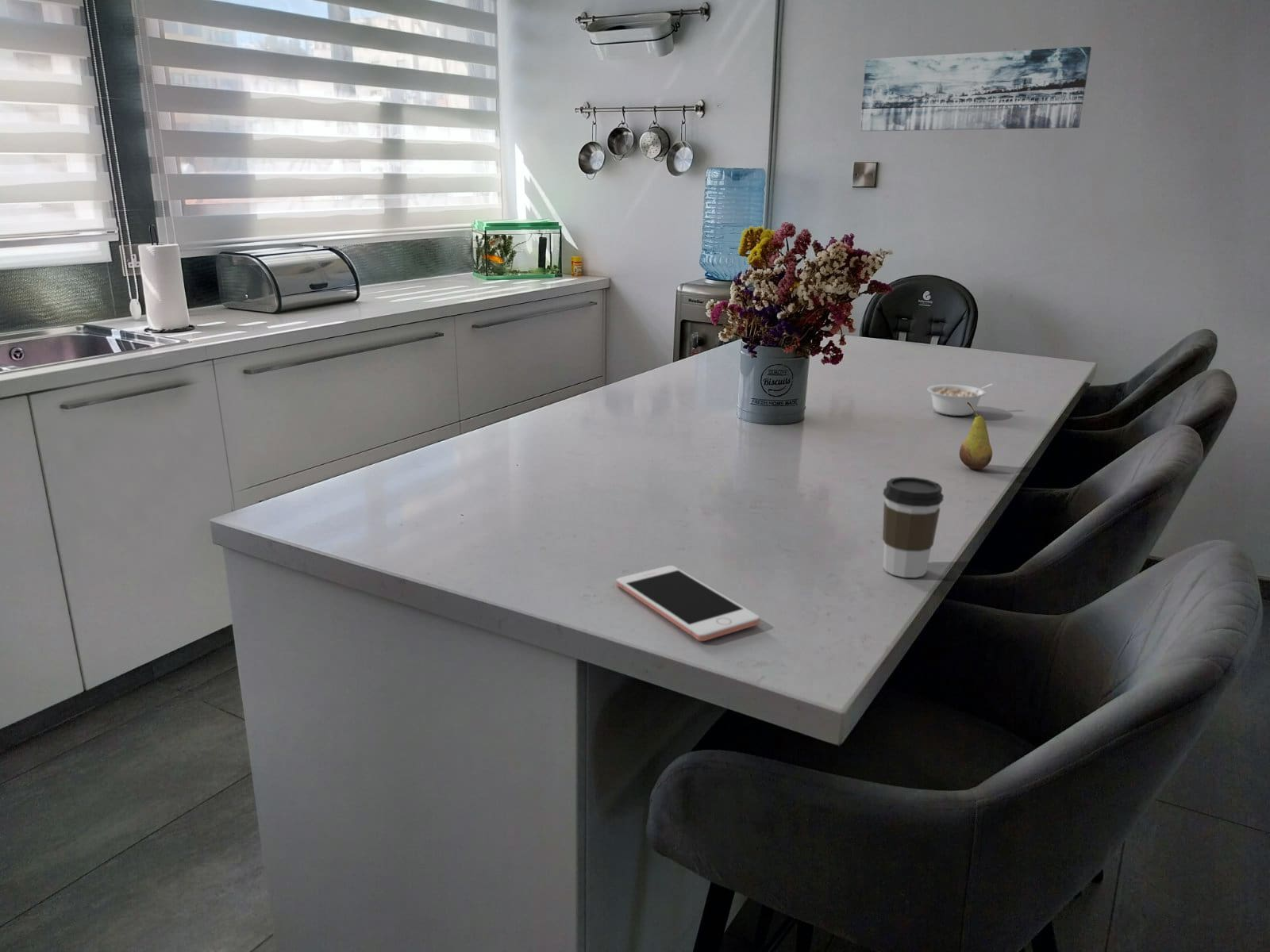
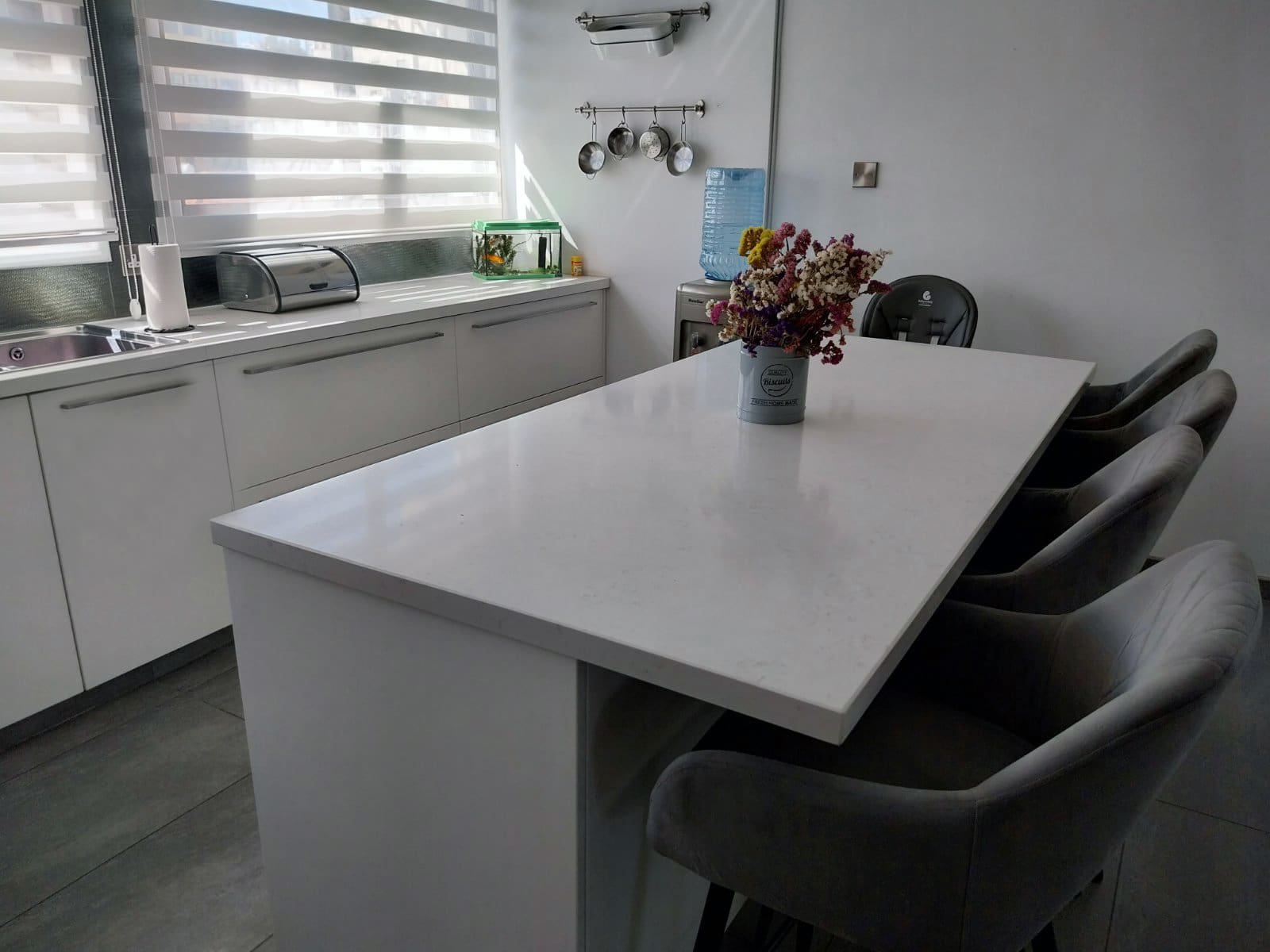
- cell phone [616,565,760,642]
- fruit [959,402,993,470]
- legume [926,383,994,417]
- wall art [859,46,1092,132]
- coffee cup [882,476,945,578]
